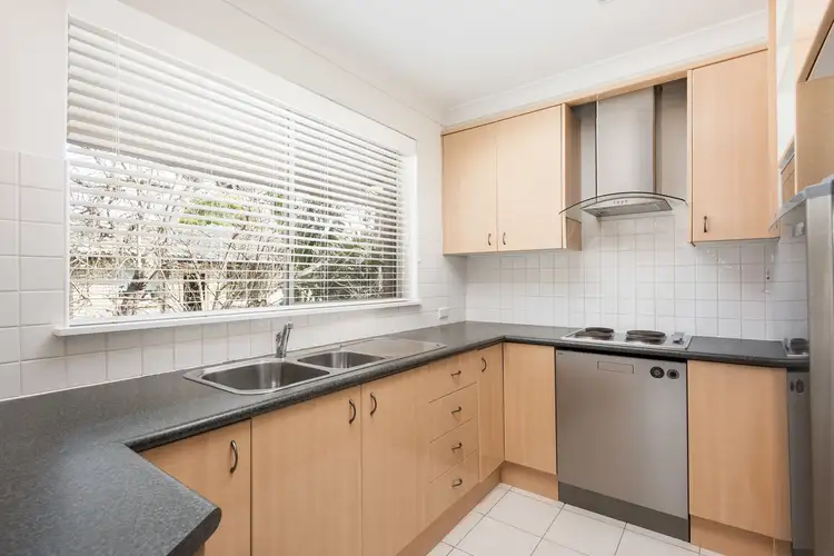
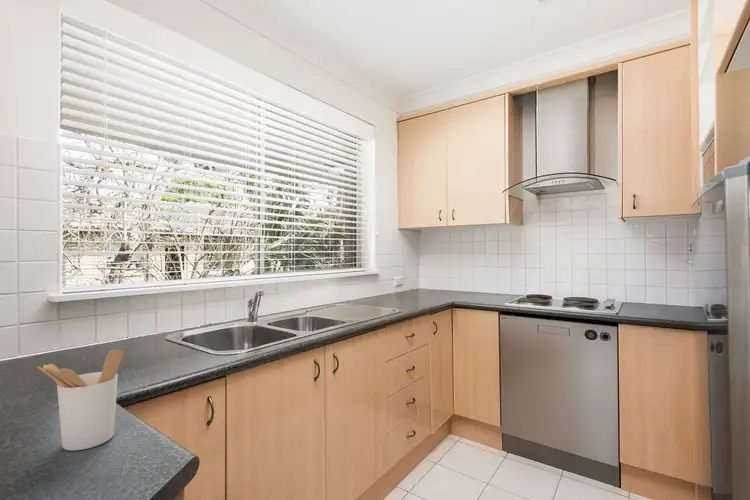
+ utensil holder [36,349,124,452]
